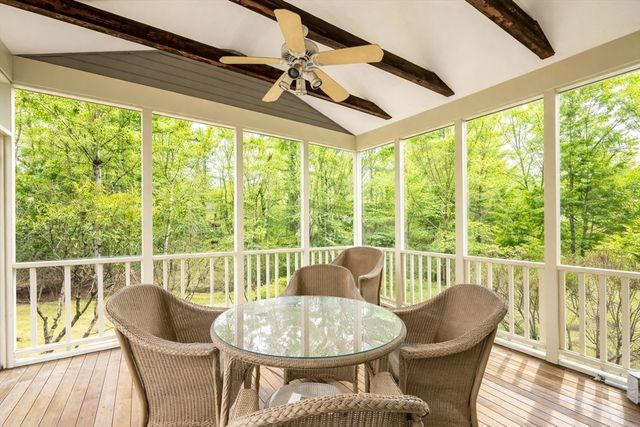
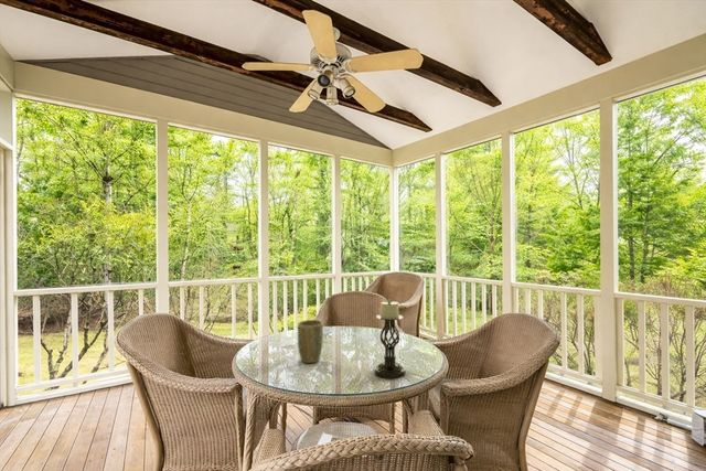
+ plant pot [297,319,324,364]
+ candle holder [373,299,407,379]
